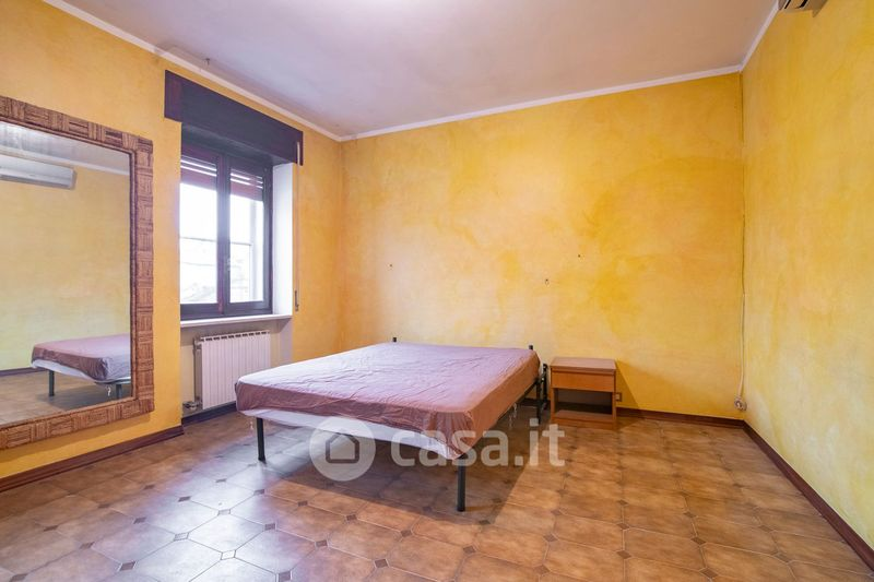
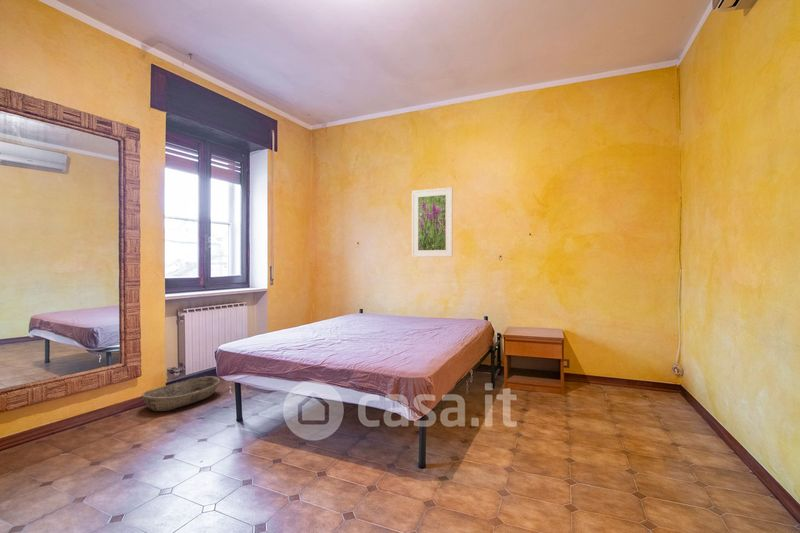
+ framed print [411,186,454,258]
+ basket [141,375,221,412]
